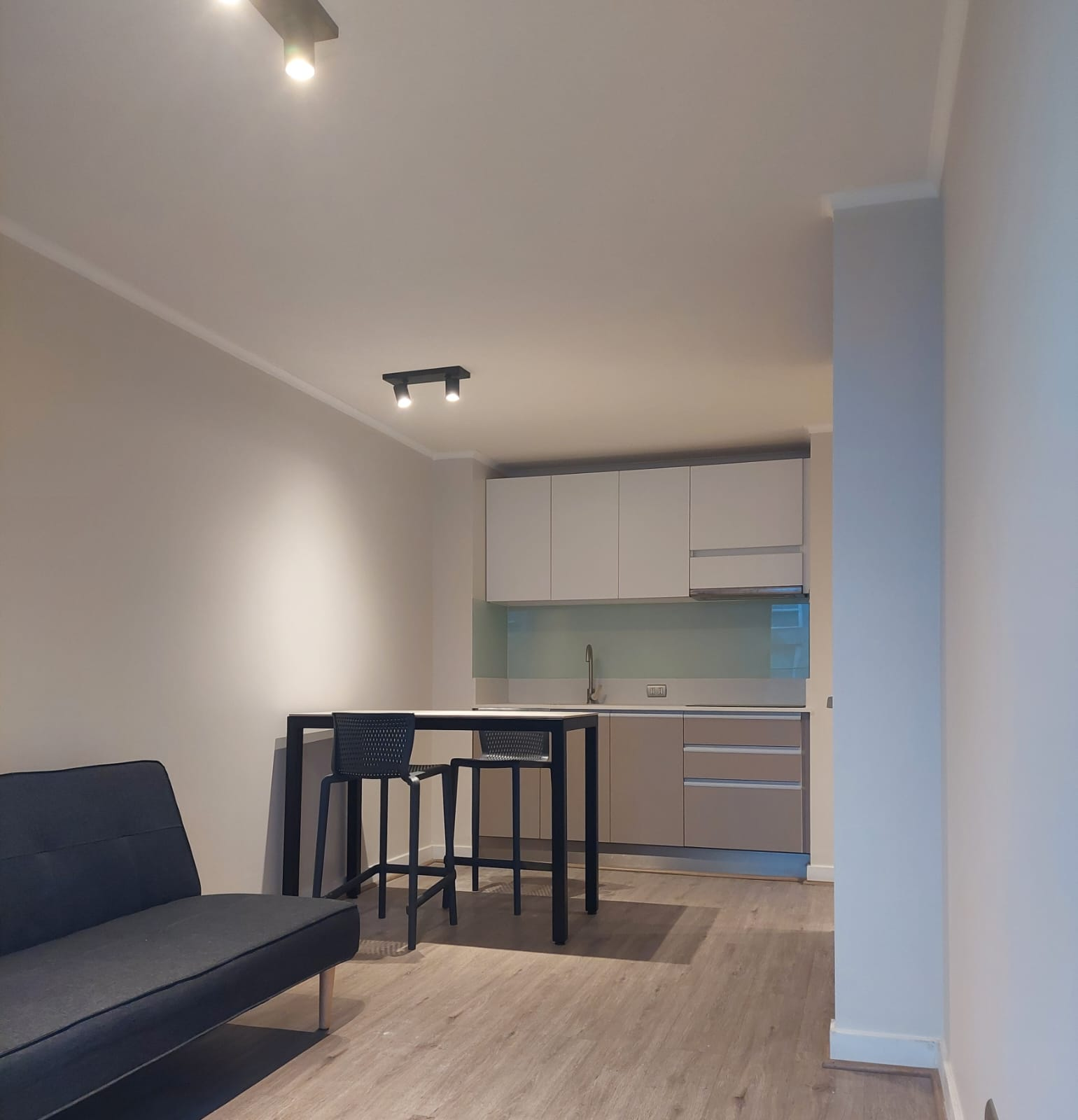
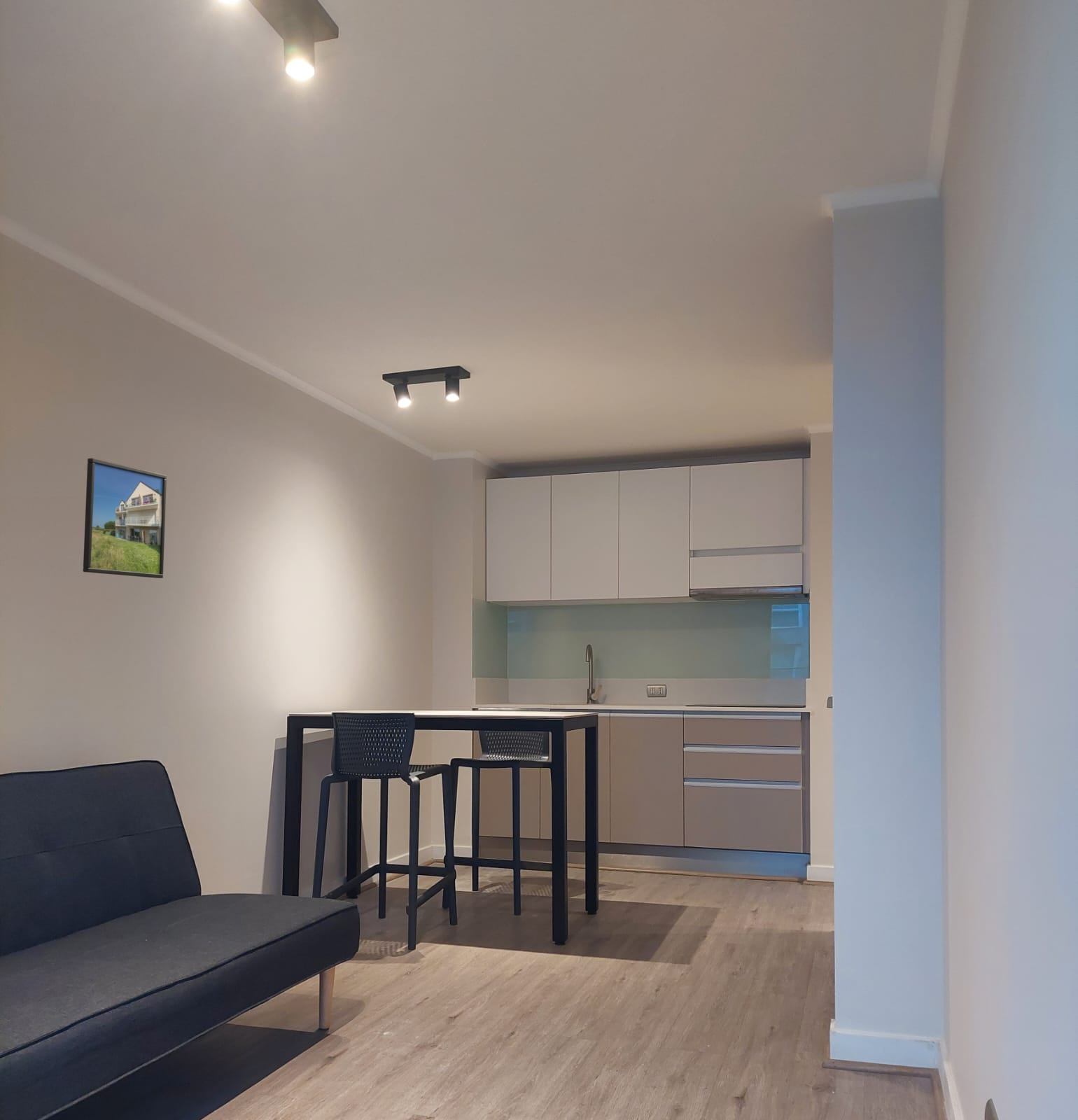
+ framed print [83,458,167,579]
